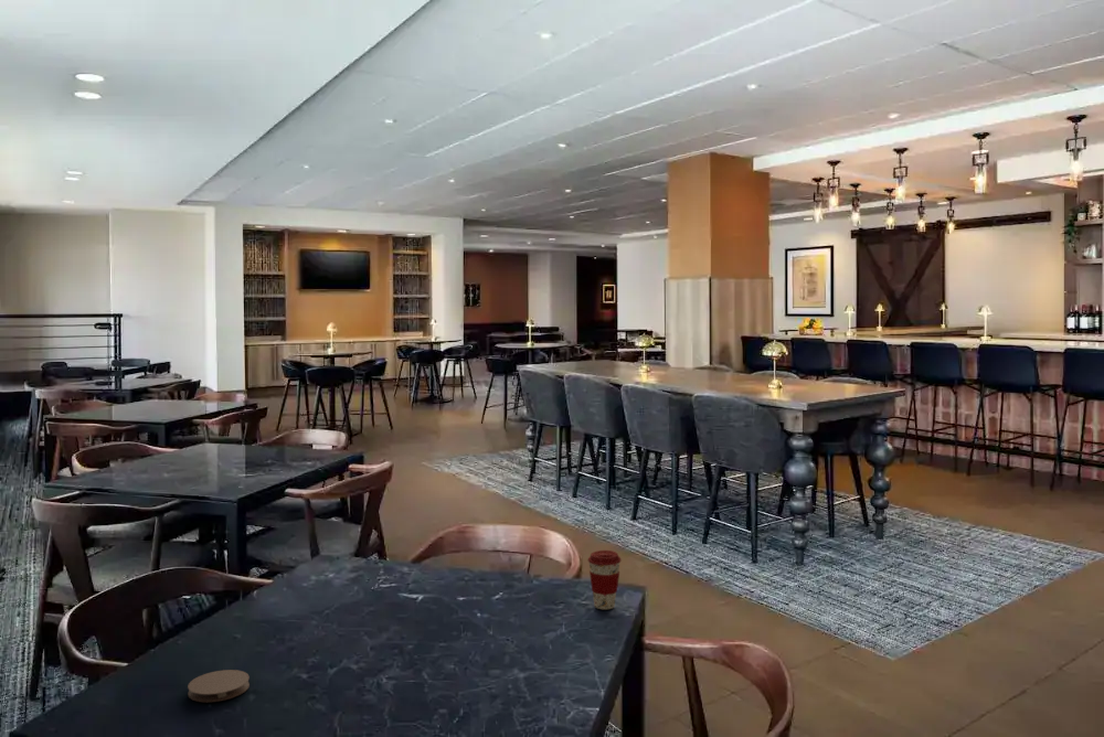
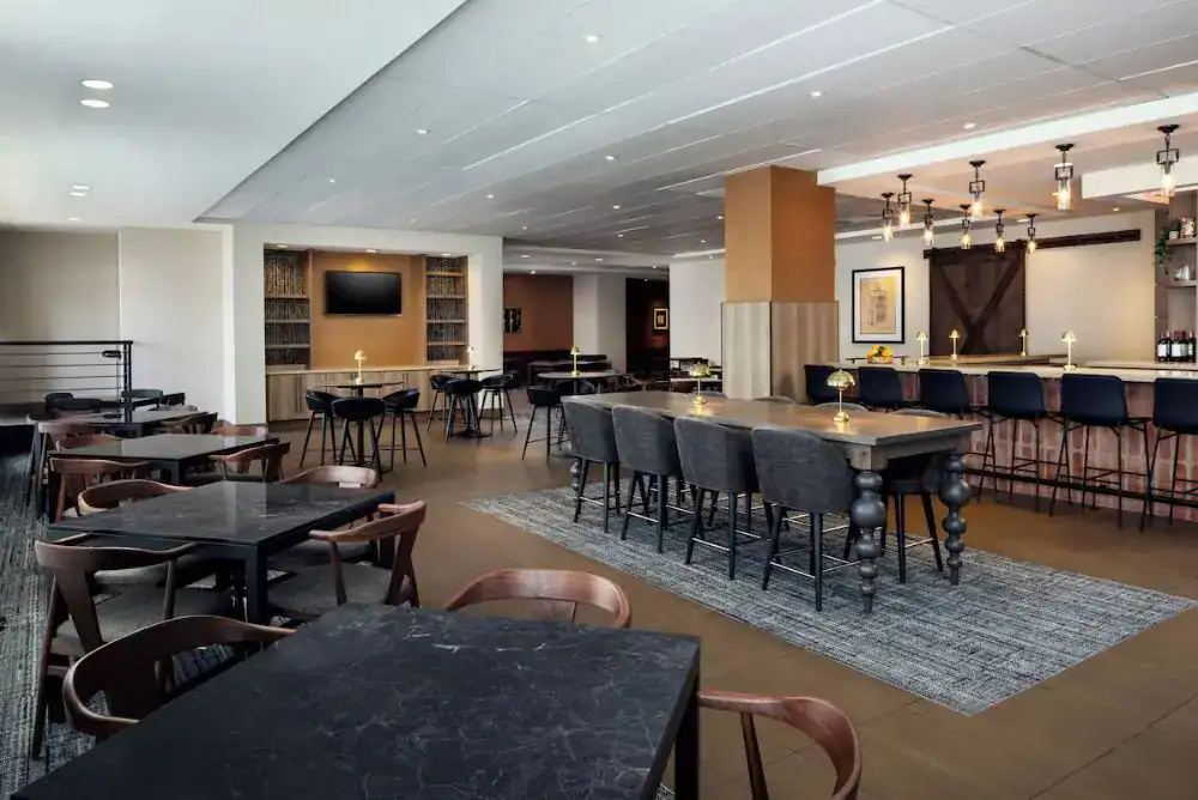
- coffee cup [586,549,623,610]
- coaster [187,669,251,703]
